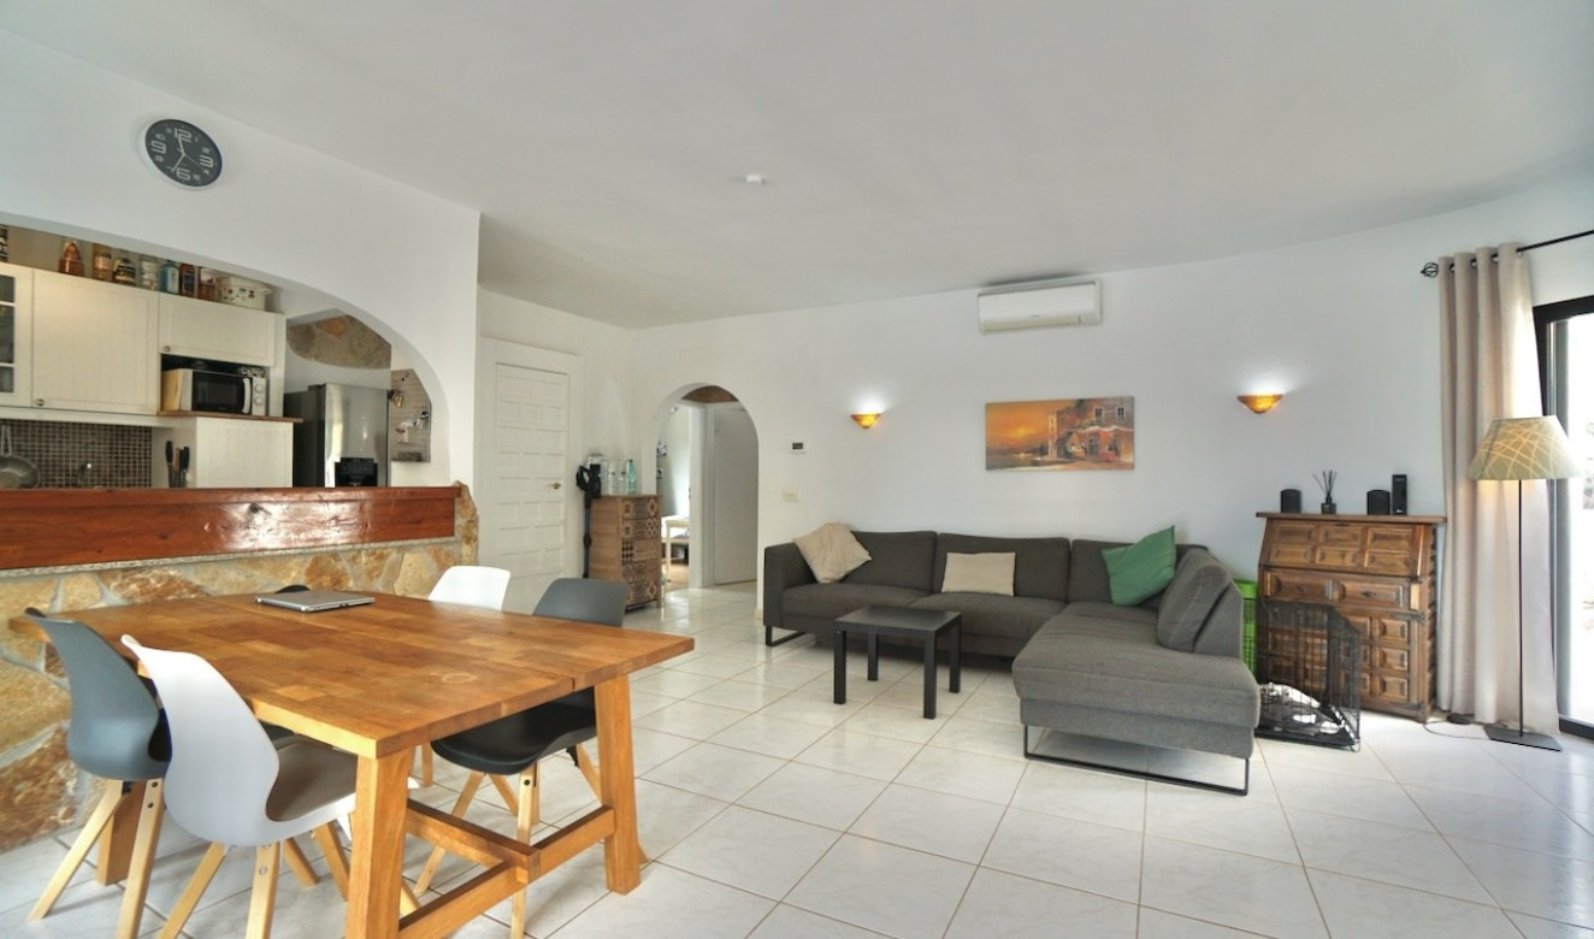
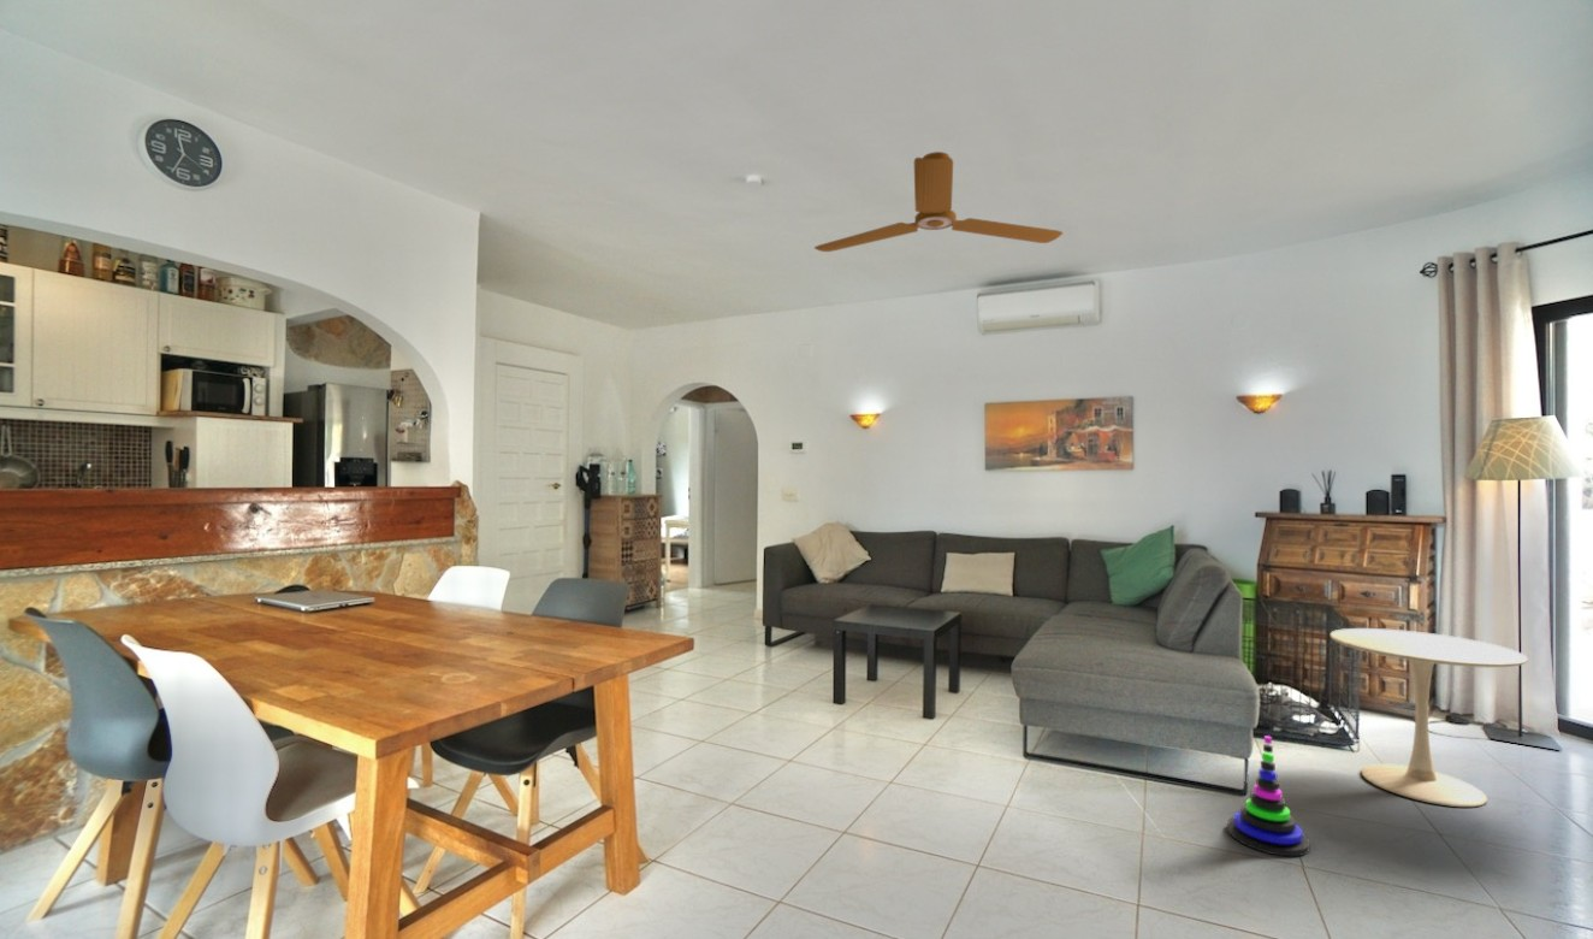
+ side table [1330,627,1528,808]
+ ceiling fan [813,150,1065,253]
+ stacking toy [1226,734,1311,857]
